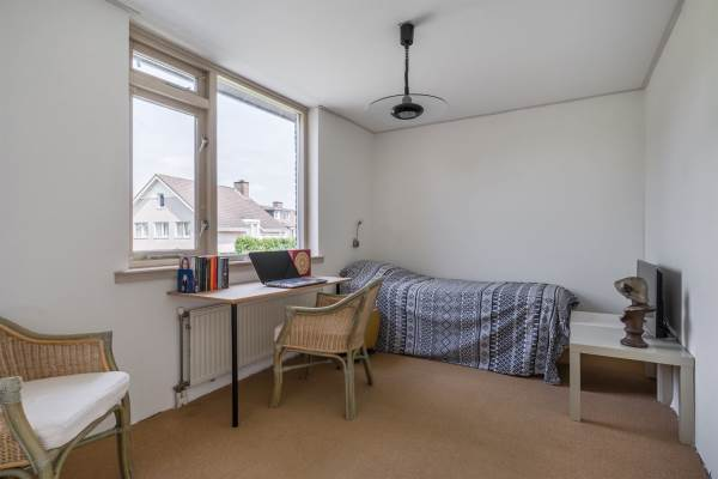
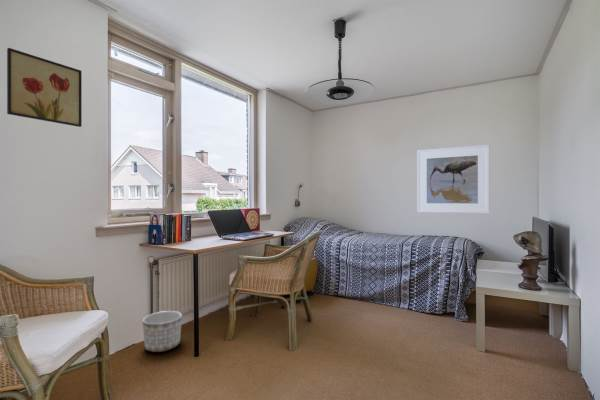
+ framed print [416,144,490,215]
+ wall art [6,47,83,128]
+ planter [142,310,183,353]
